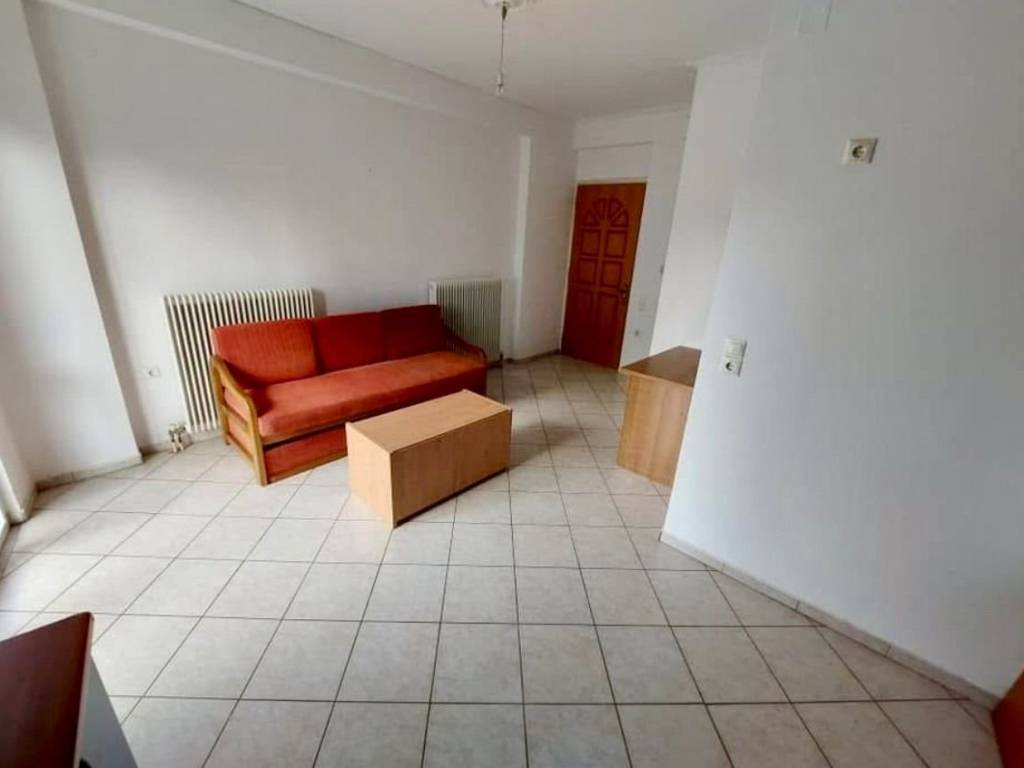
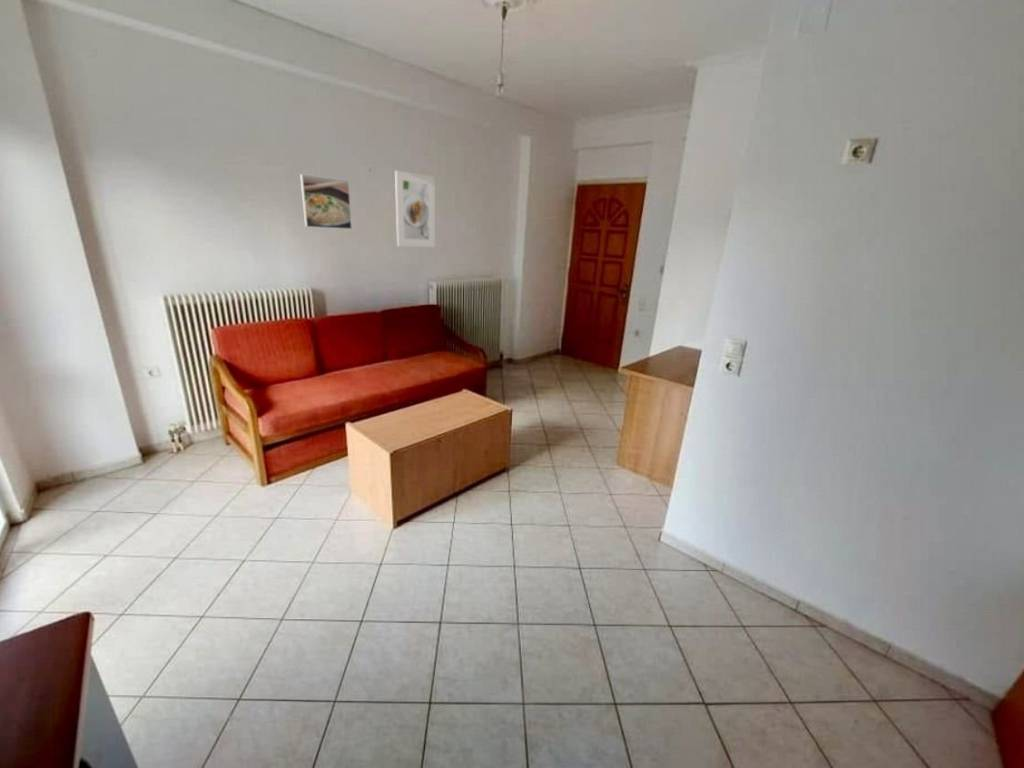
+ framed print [299,173,353,230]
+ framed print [394,170,436,248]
